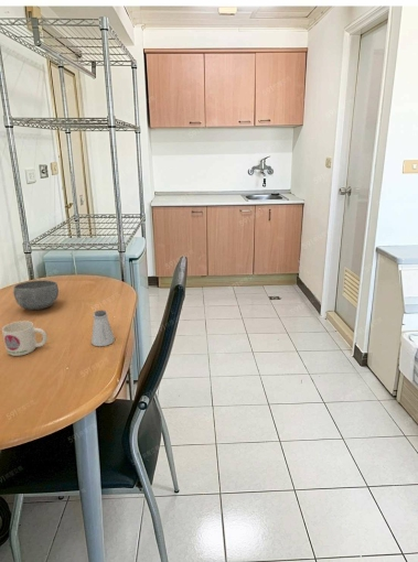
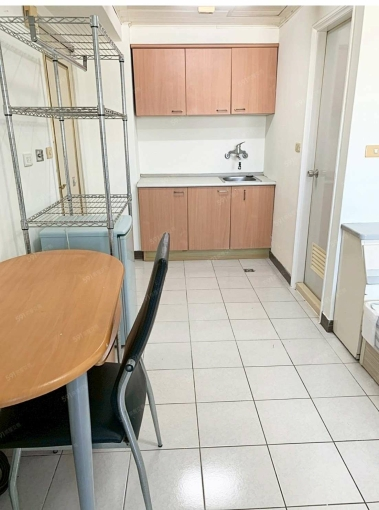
- bowl [12,279,60,311]
- mug [1,320,49,357]
- saltshaker [90,310,116,347]
